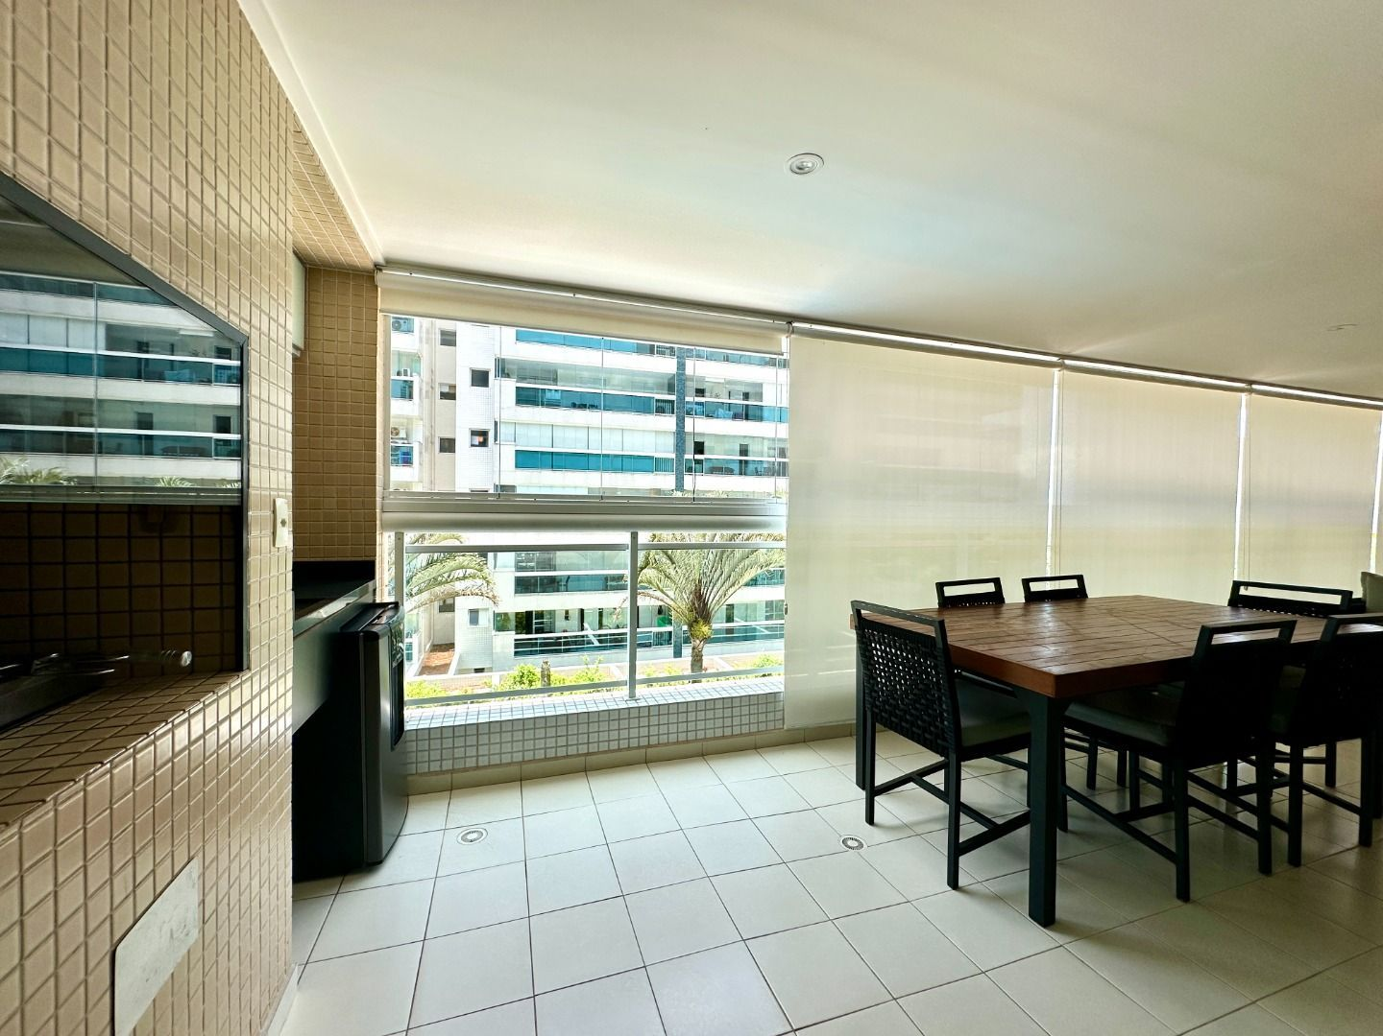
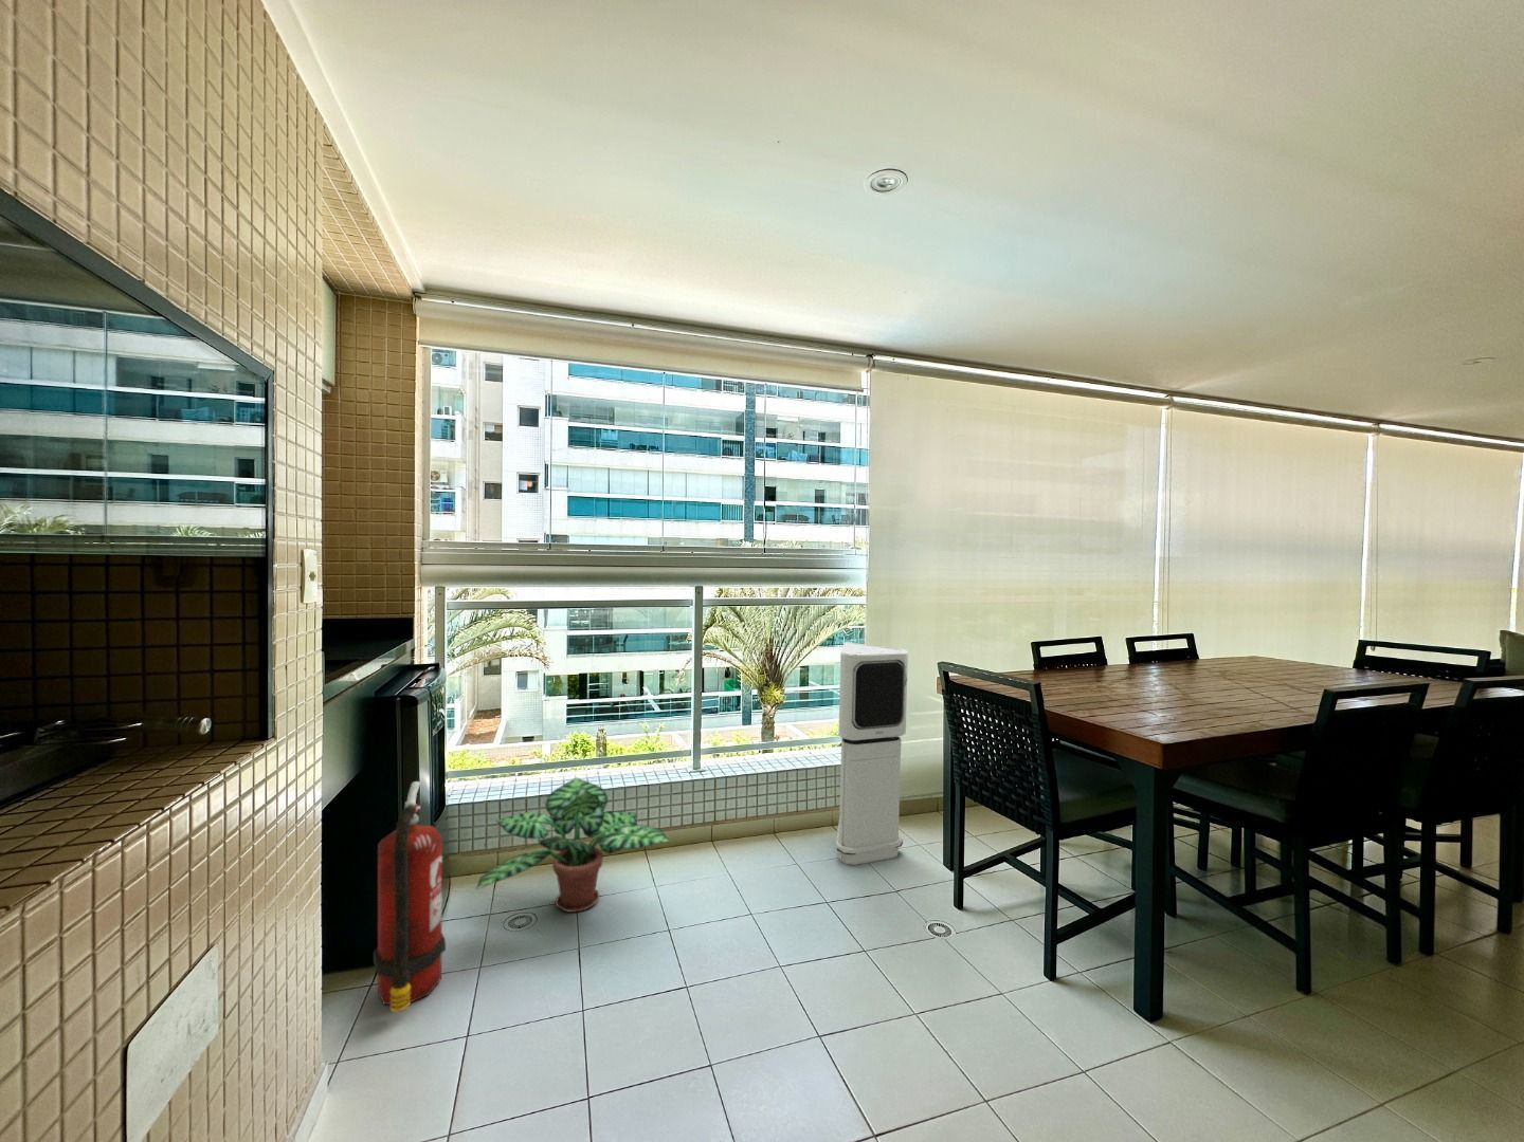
+ air purifier [835,641,910,866]
+ potted plant [475,776,671,914]
+ fire extinguisher [372,781,446,1012]
